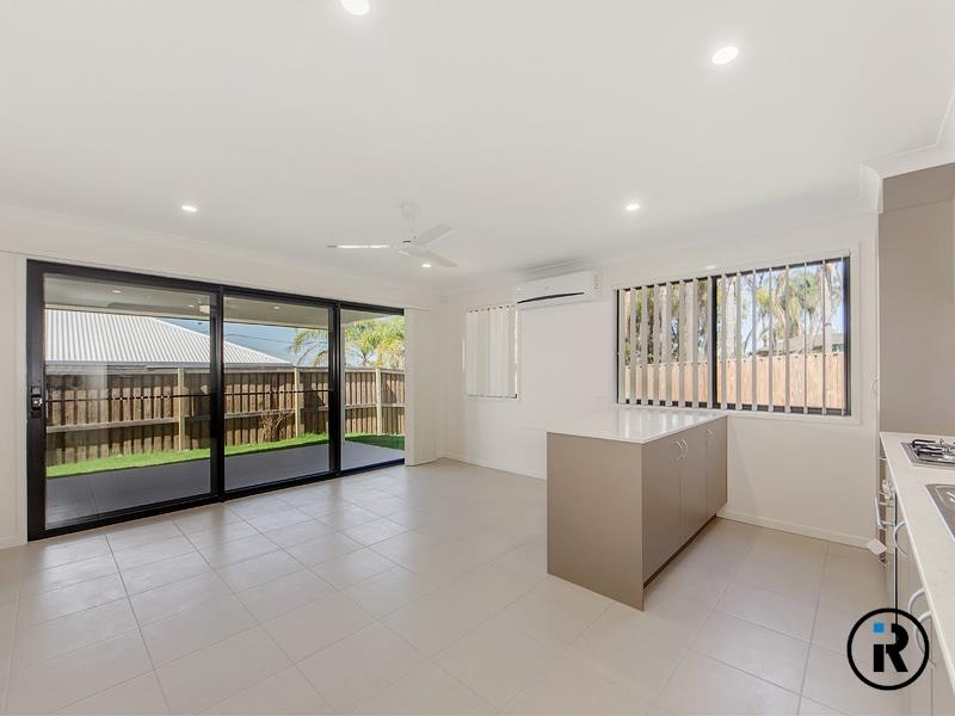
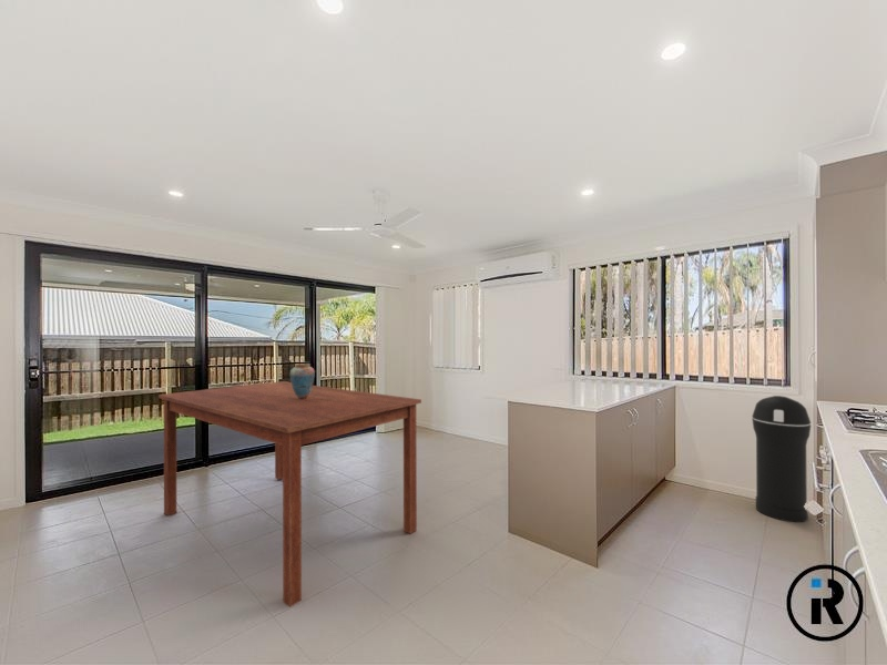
+ trash can [751,395,812,523]
+ dining table [157,380,422,608]
+ vase [289,362,316,399]
